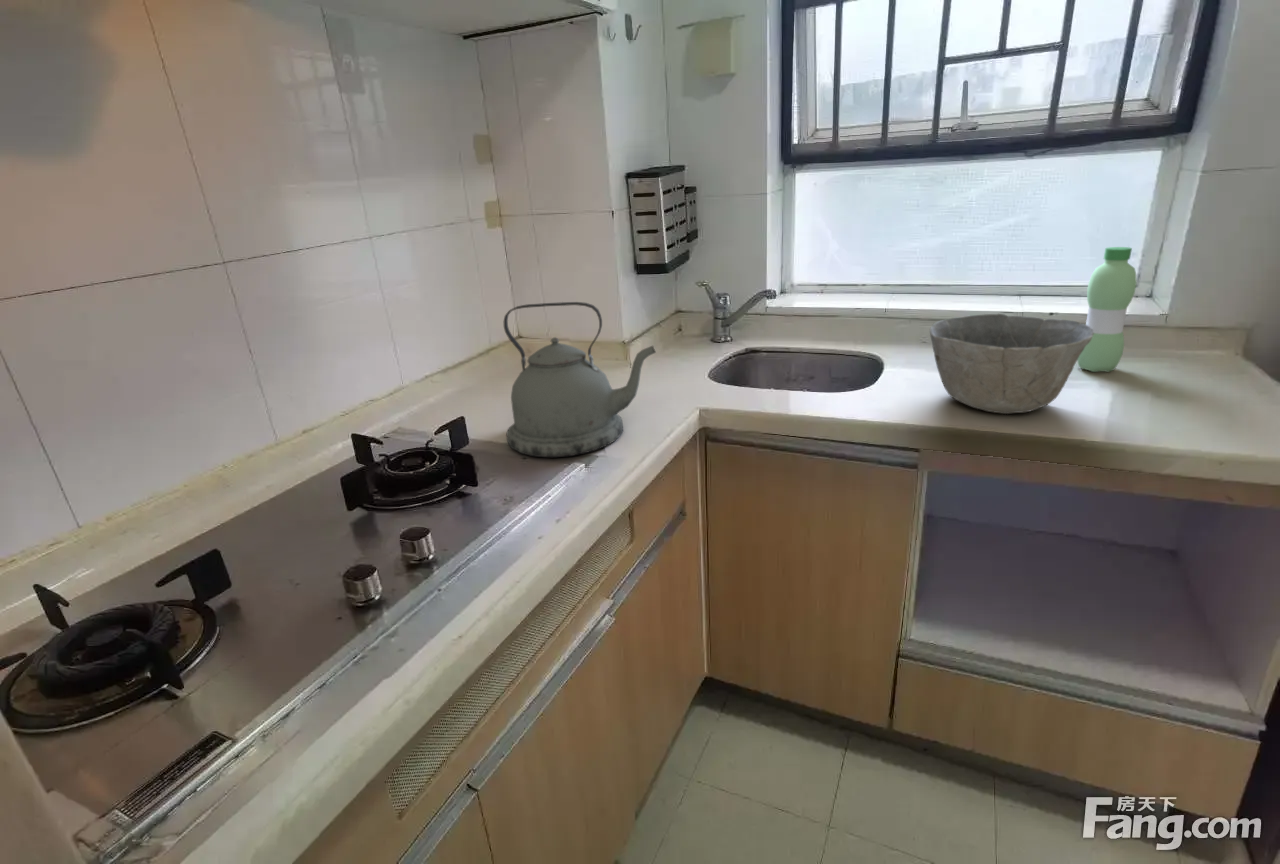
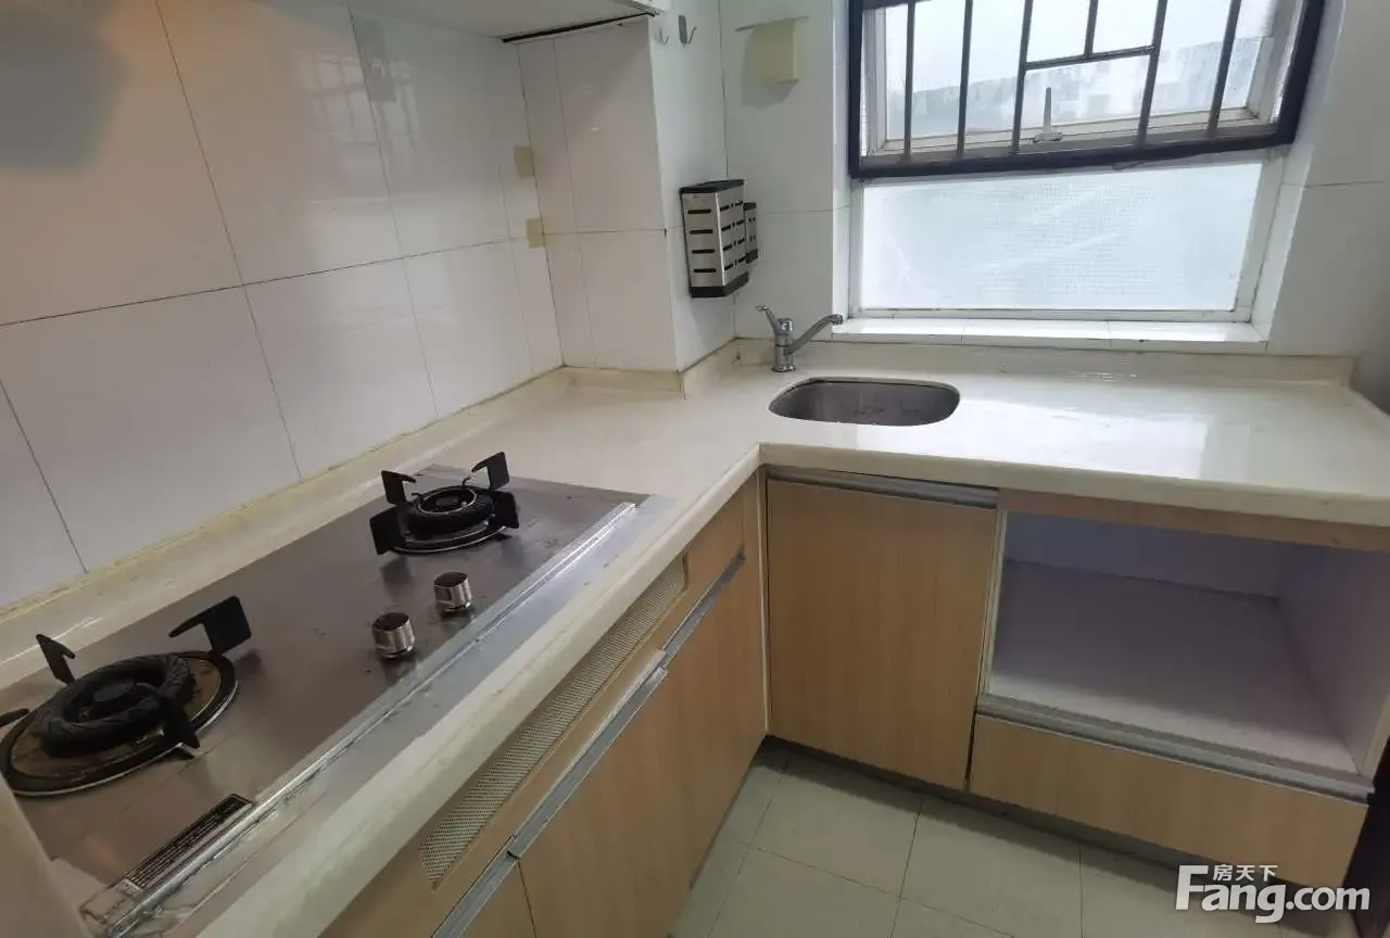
- bowl [929,313,1094,415]
- water bottle [1077,246,1138,373]
- kettle [503,301,657,458]
